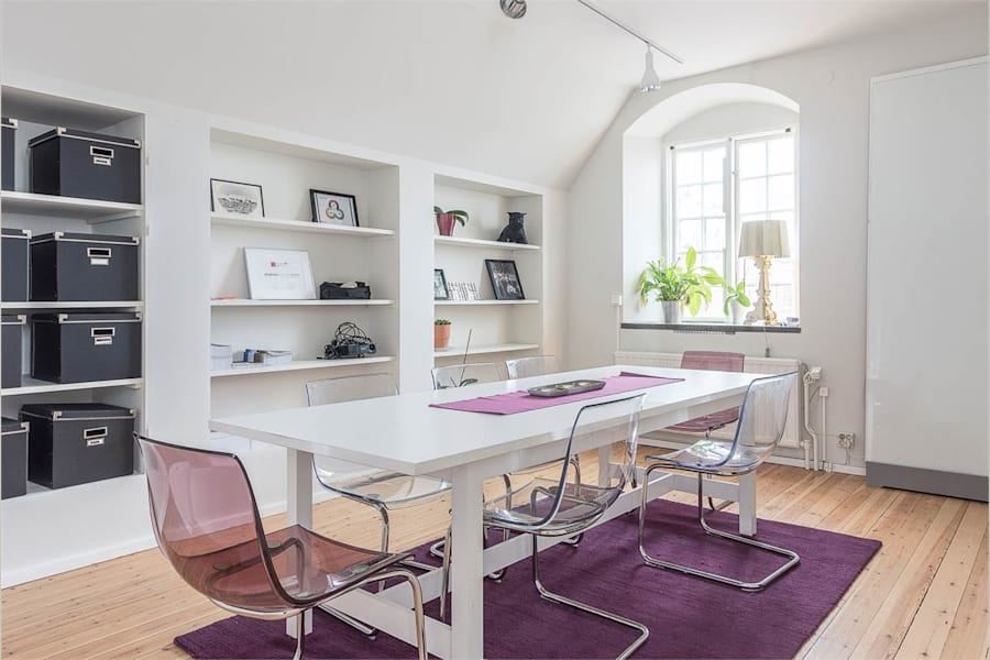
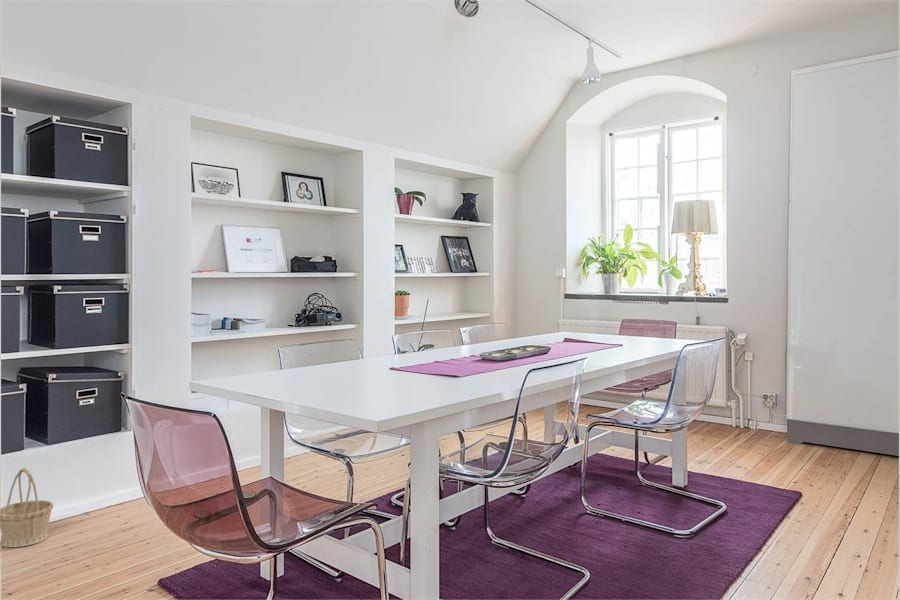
+ basket [0,467,54,548]
